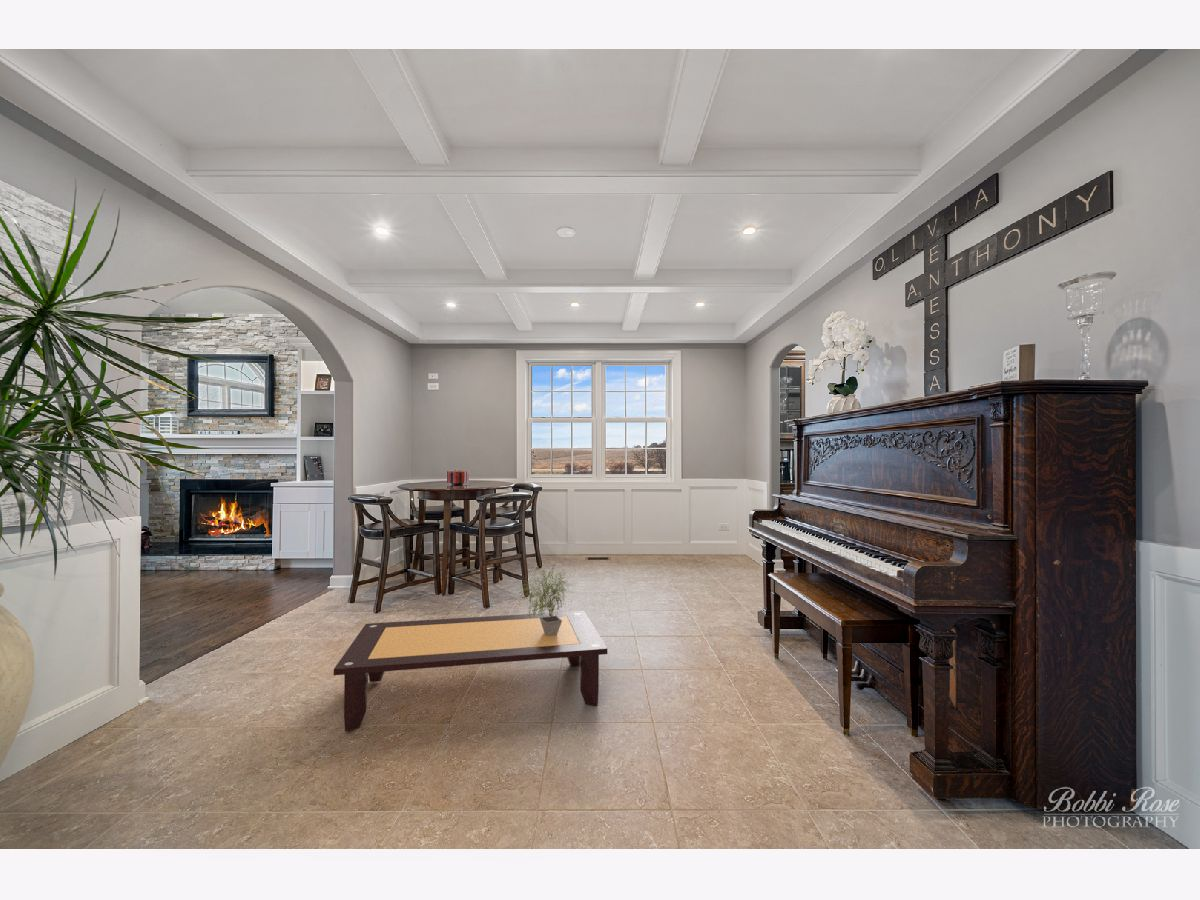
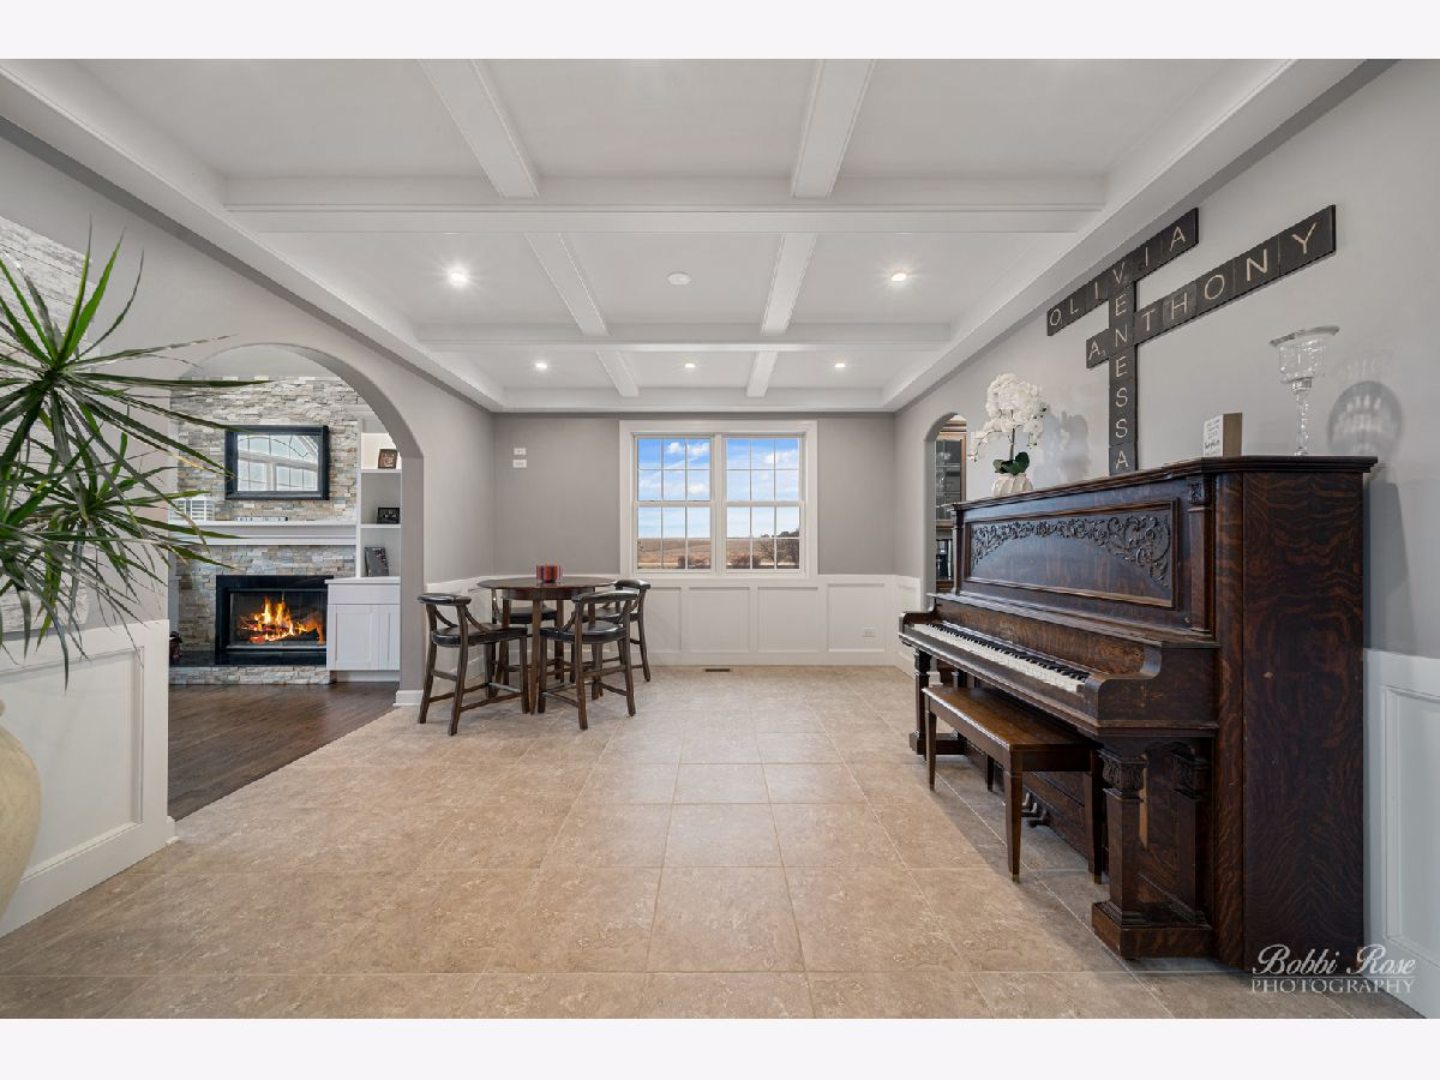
- potted plant [516,563,575,636]
- coffee table [333,610,608,732]
